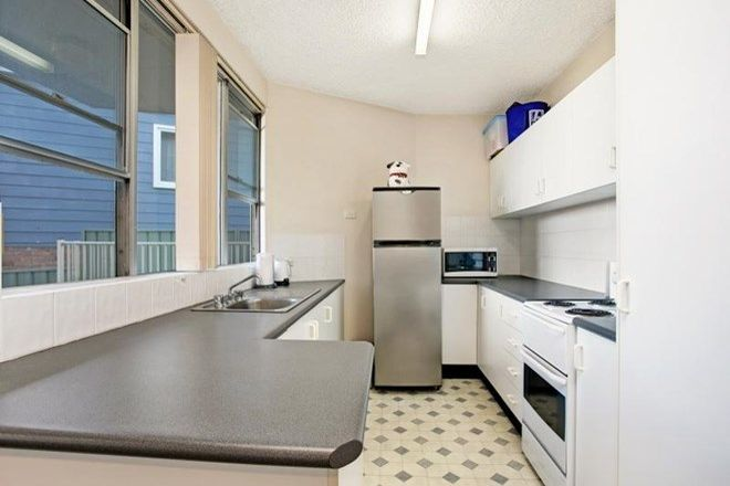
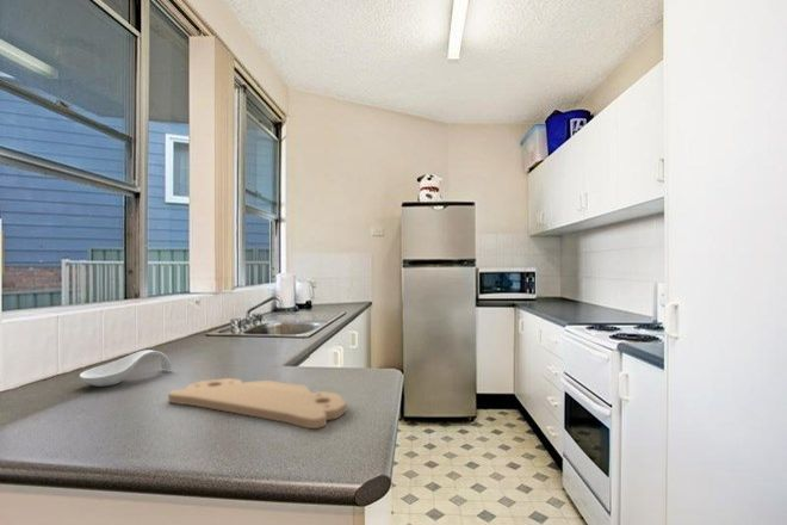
+ cutting board [167,377,347,430]
+ spoon rest [79,348,173,388]
